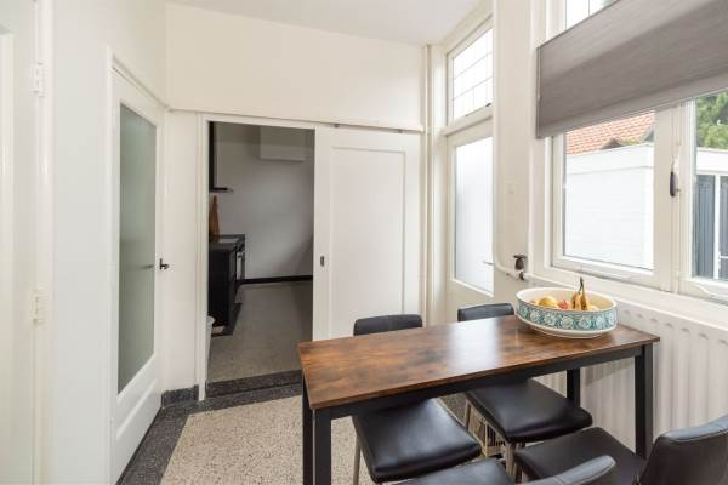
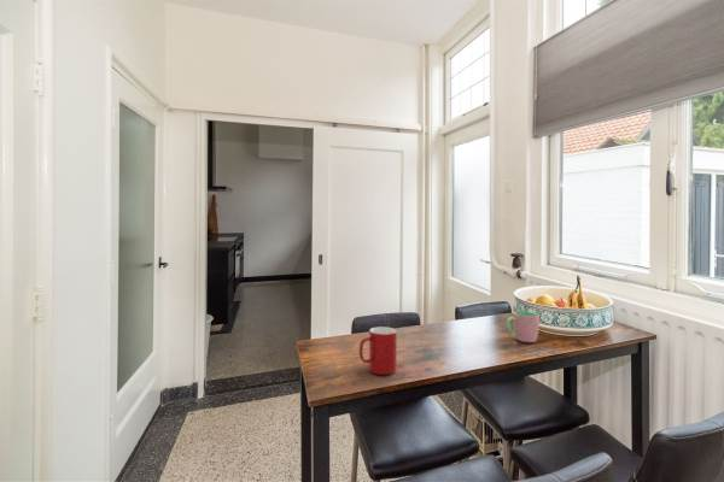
+ cup [358,325,398,376]
+ cup [506,310,541,343]
